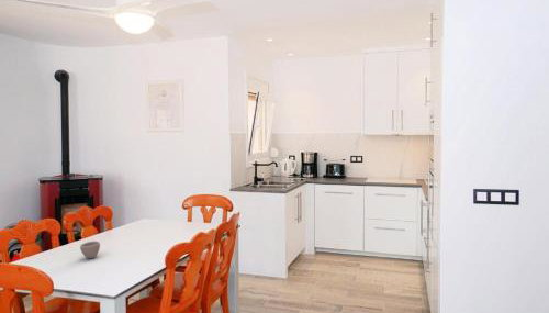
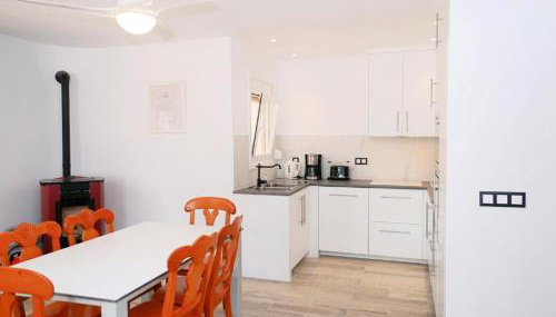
- cup [79,239,101,259]
